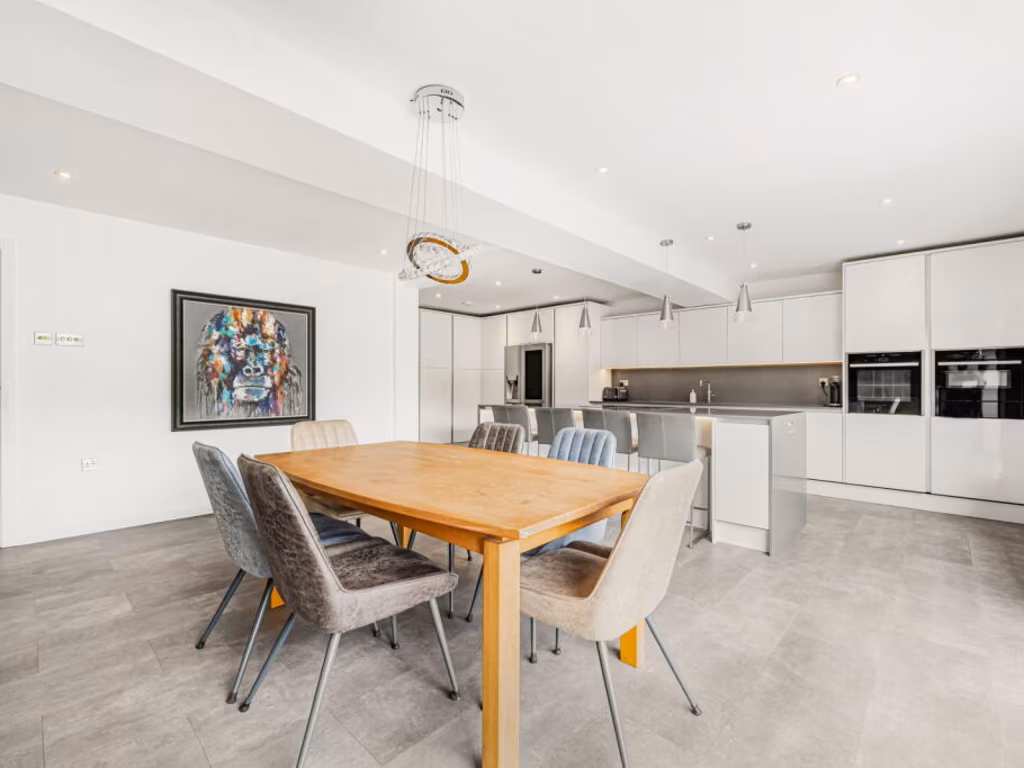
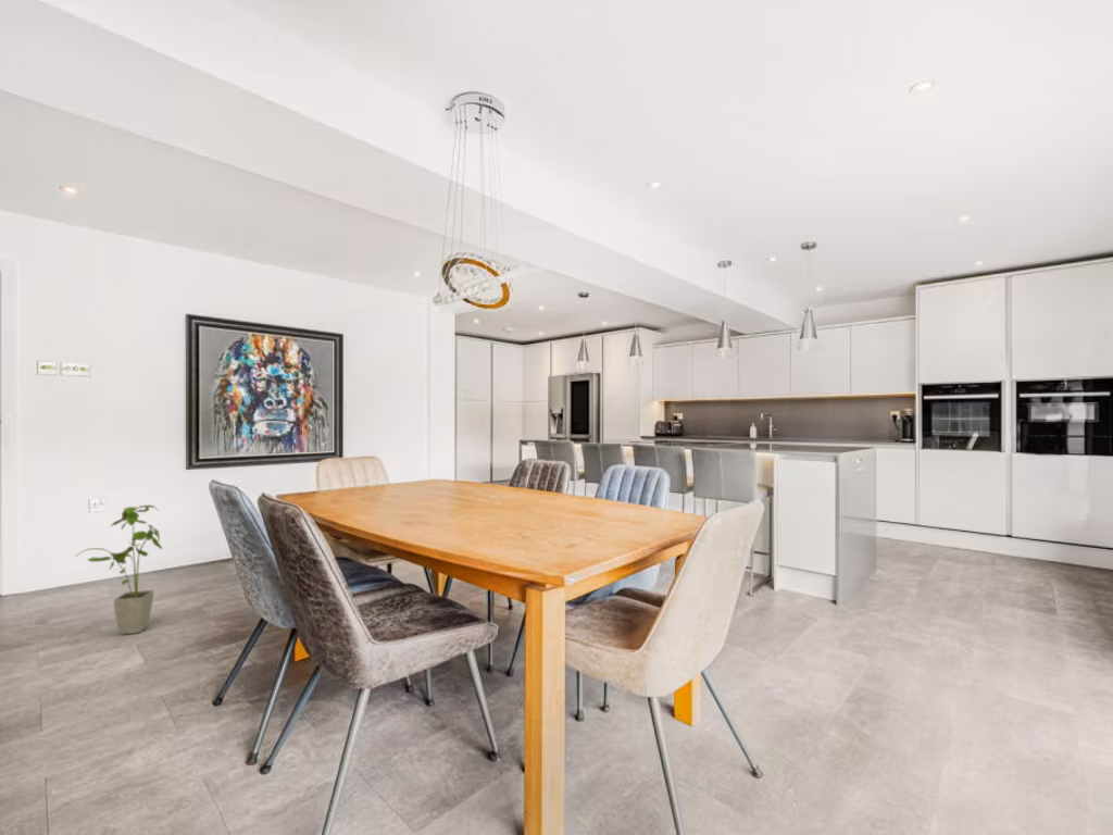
+ house plant [74,504,164,636]
